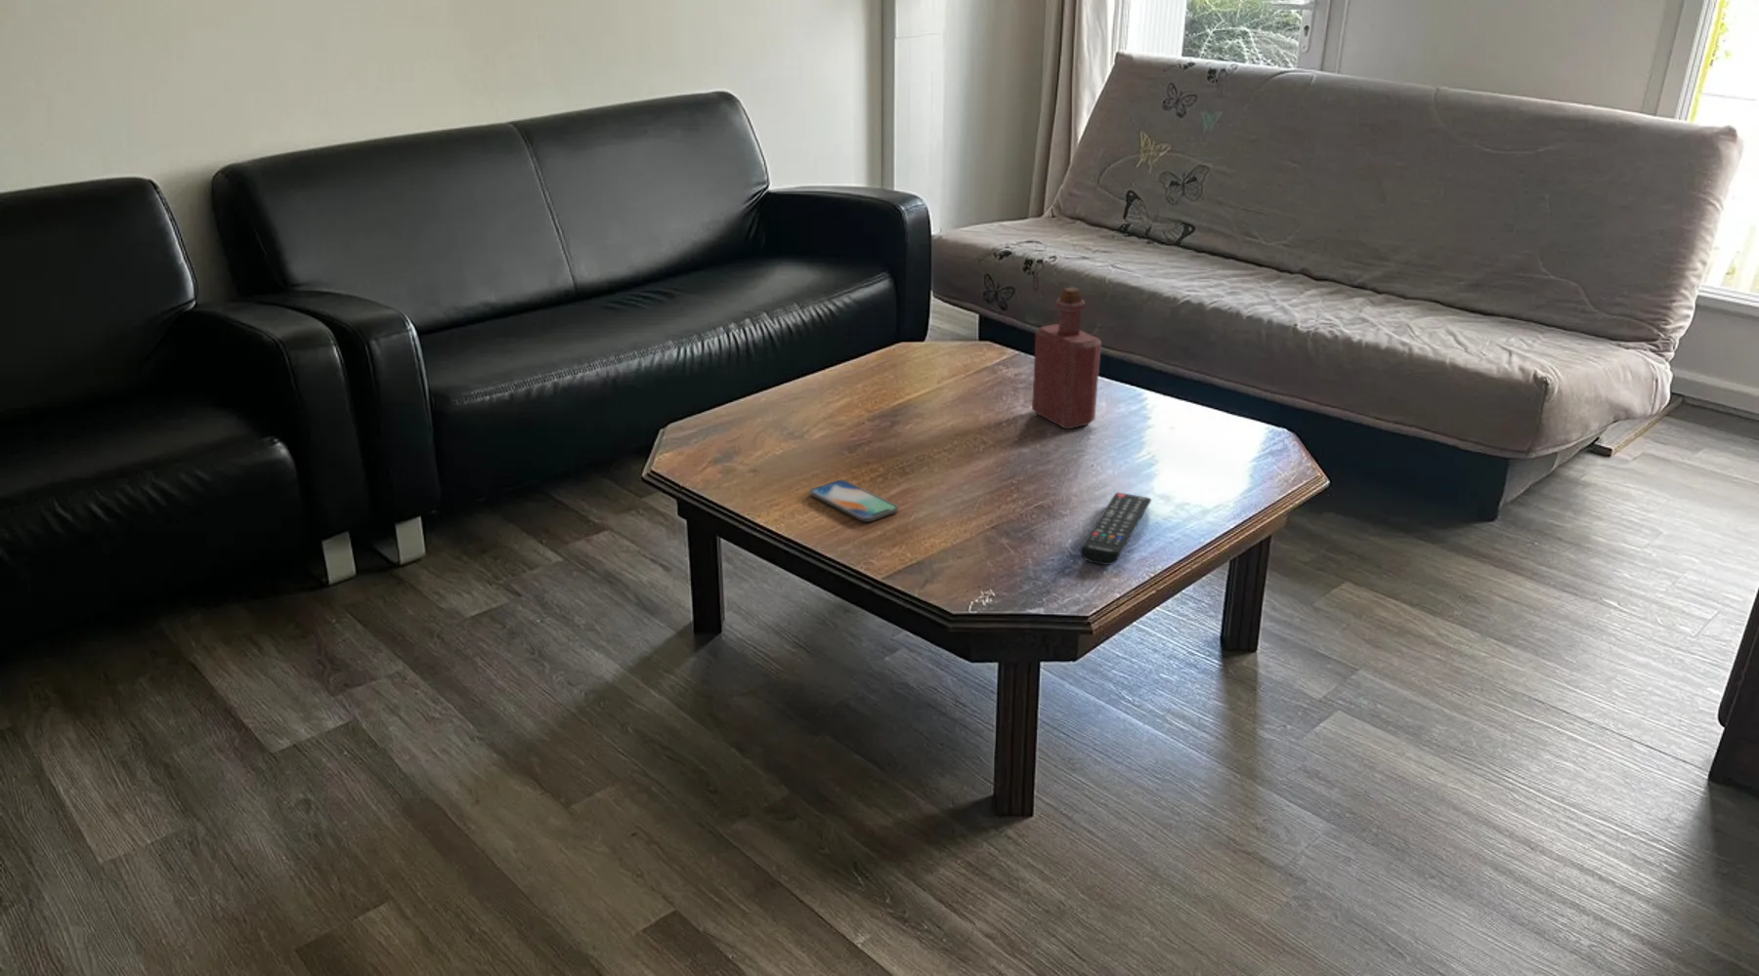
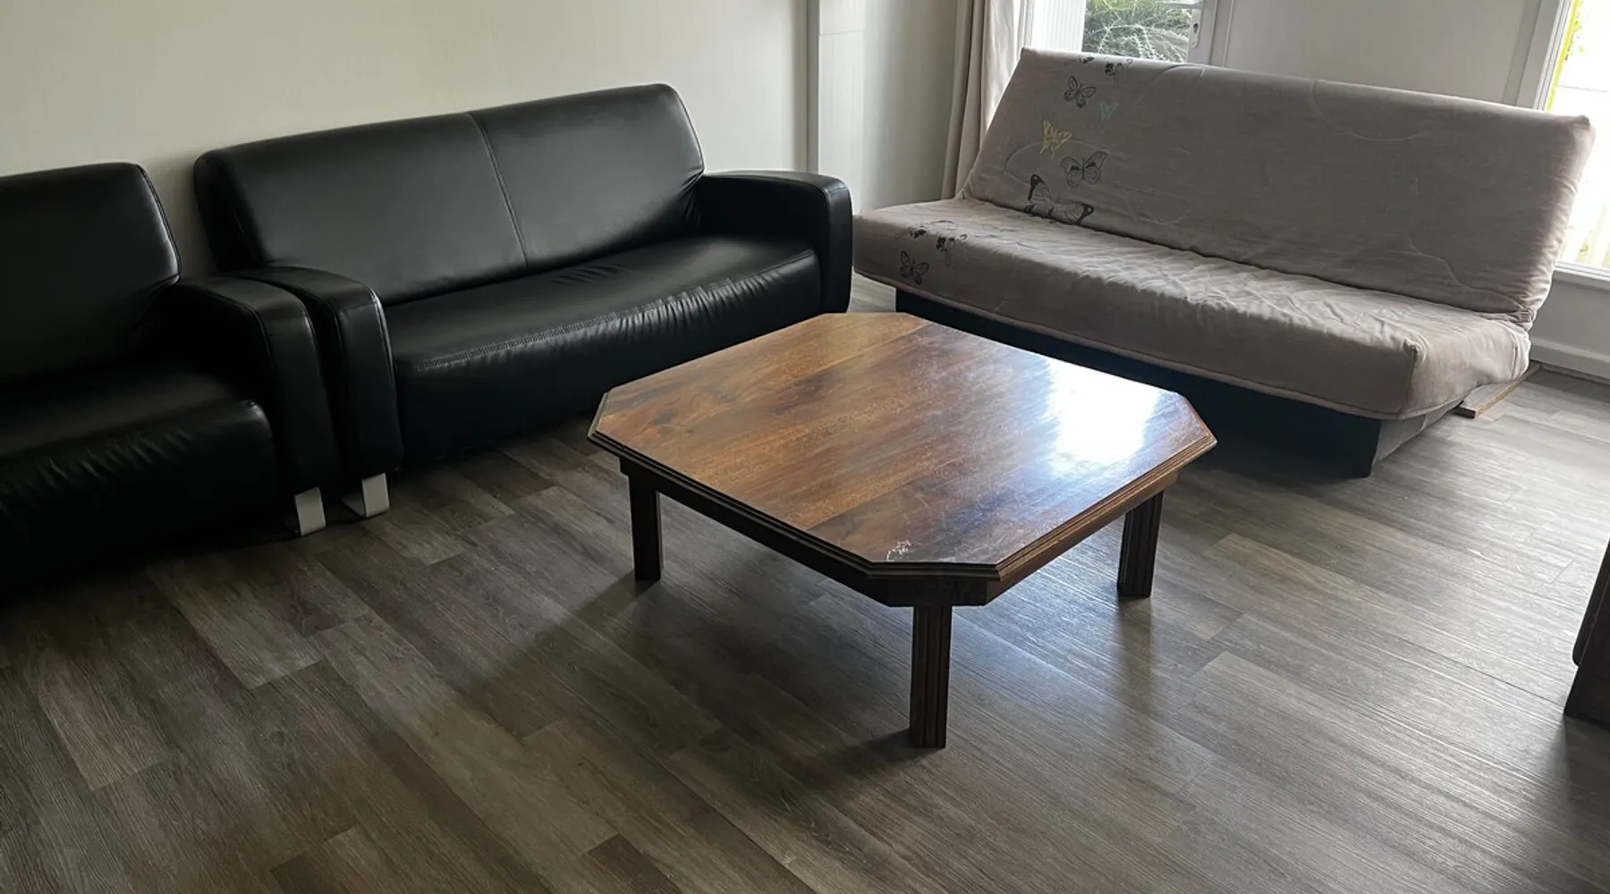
- smartphone [810,480,899,523]
- bottle [1031,286,1102,429]
- remote control [1079,492,1153,566]
